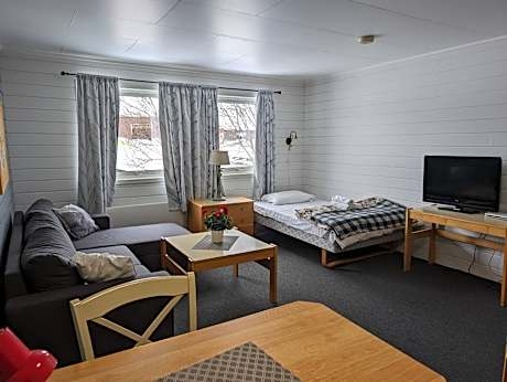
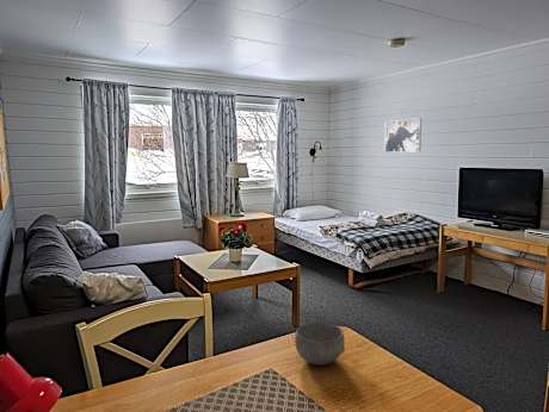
+ bowl [294,322,346,366]
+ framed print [383,117,422,154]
